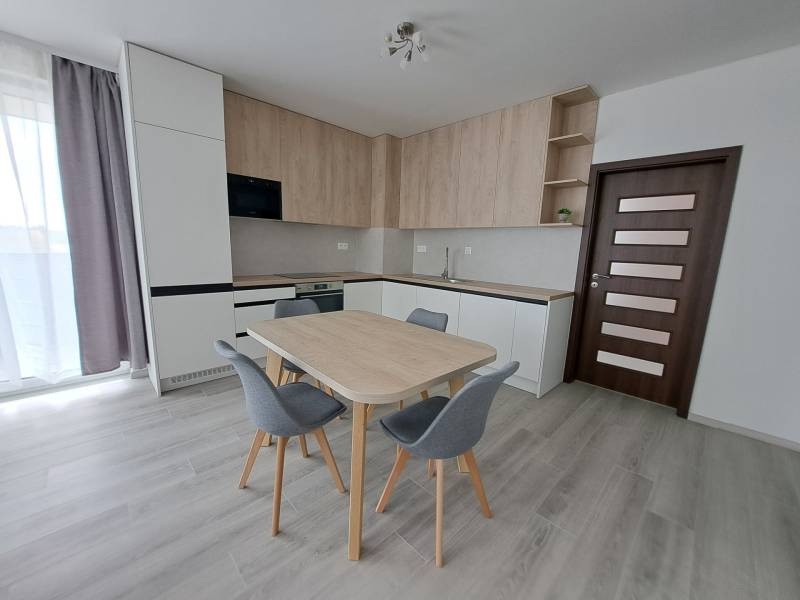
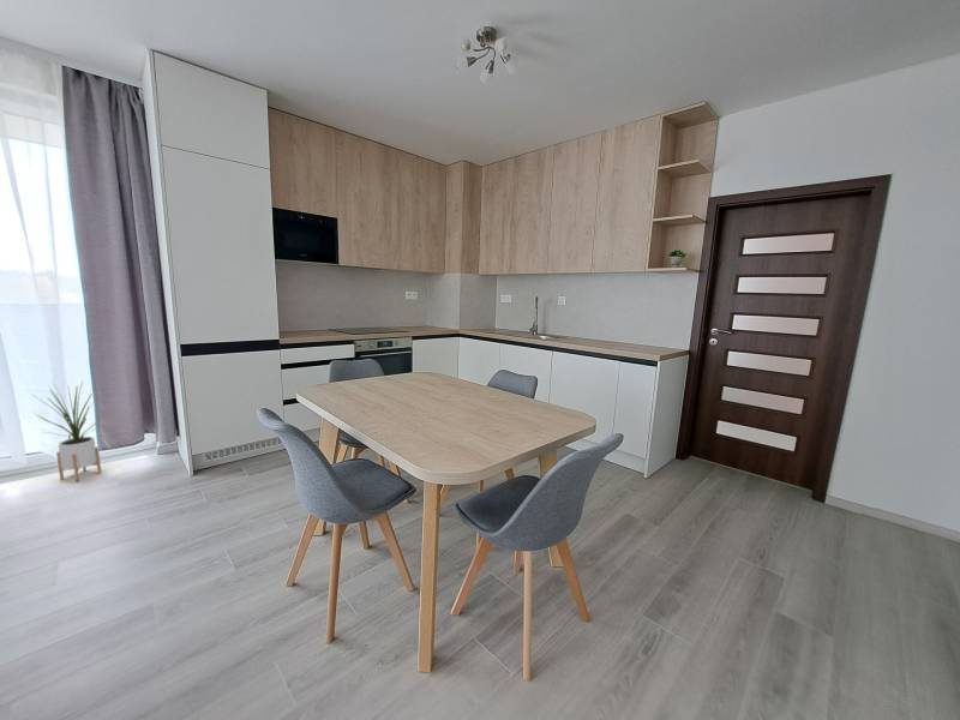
+ house plant [30,380,108,484]
